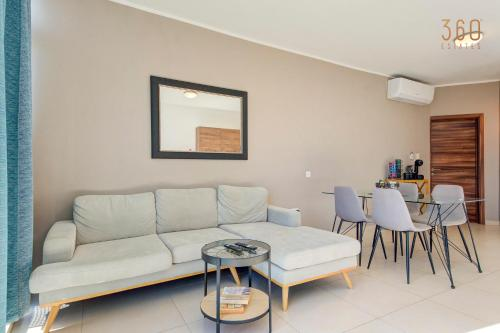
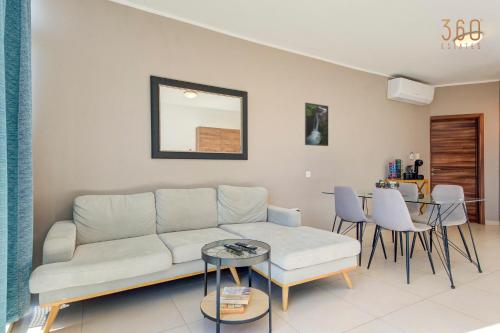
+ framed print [304,102,329,147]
